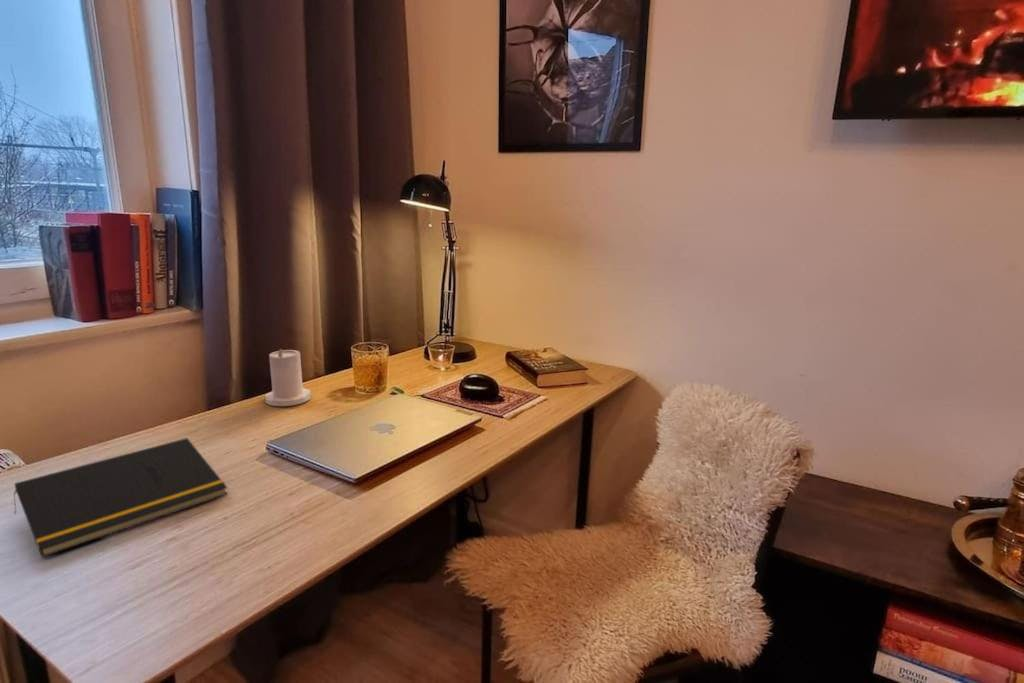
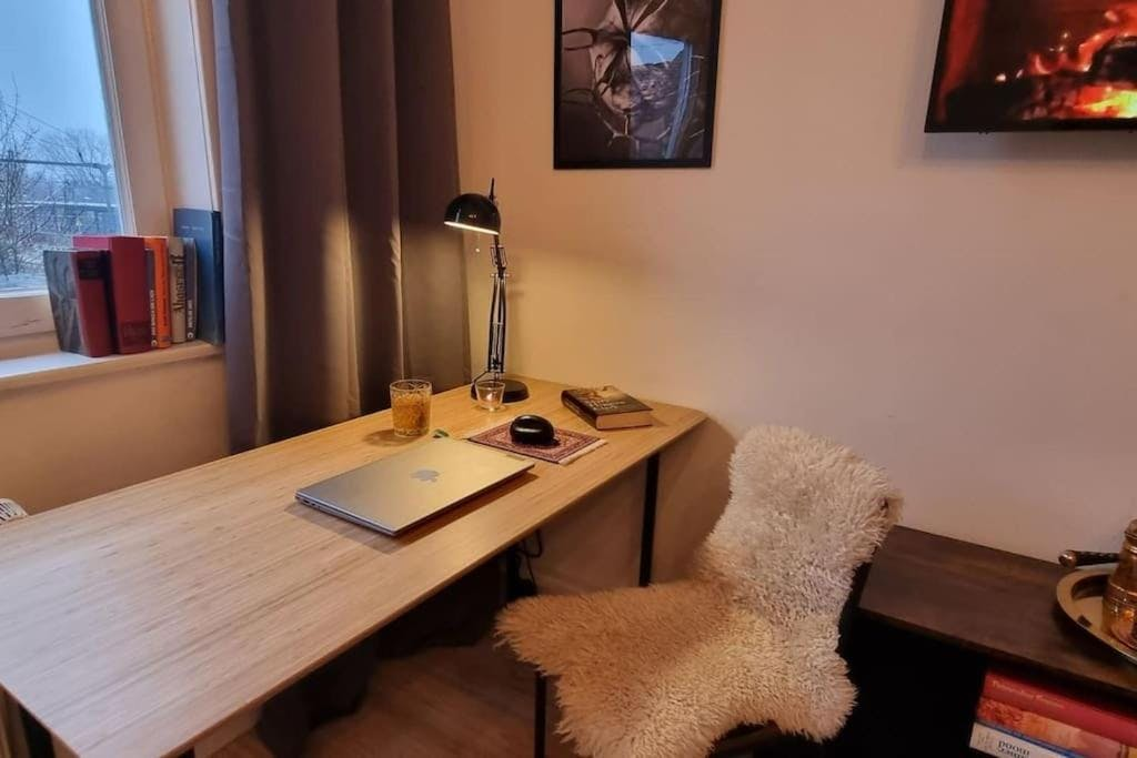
- candle [264,348,312,407]
- notepad [13,437,228,559]
